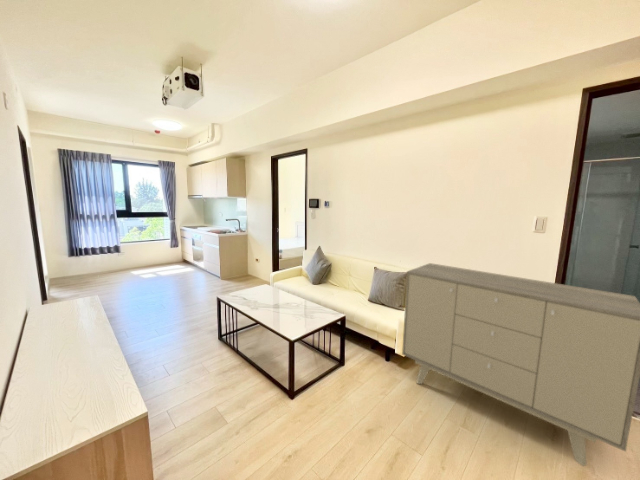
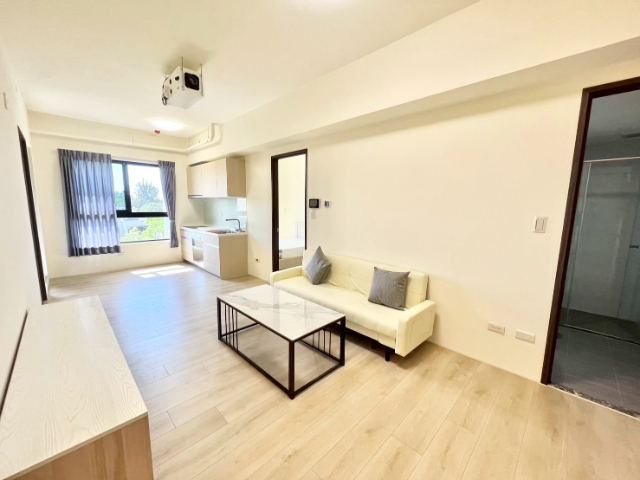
- sideboard [401,262,640,467]
